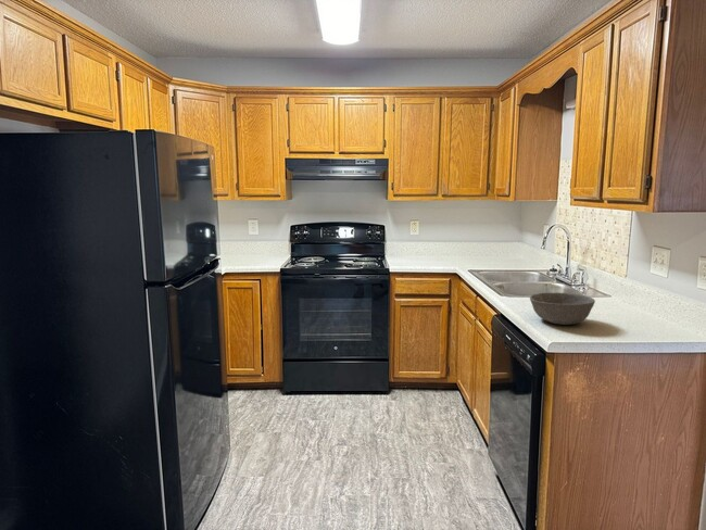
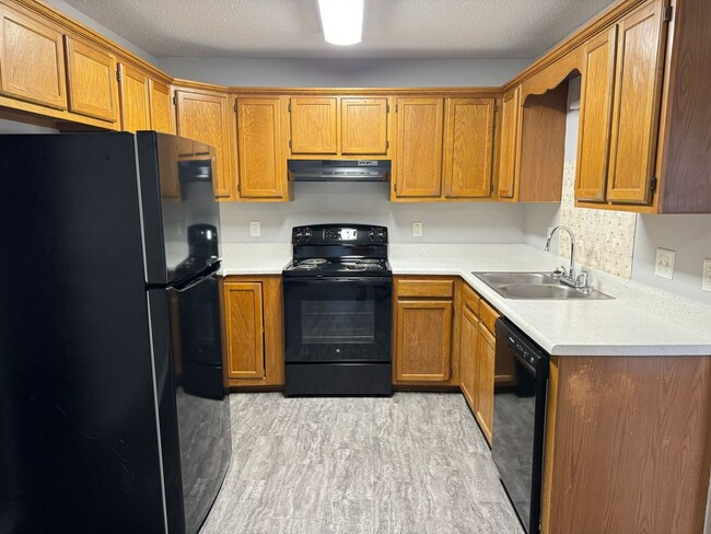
- bowl [529,291,596,326]
